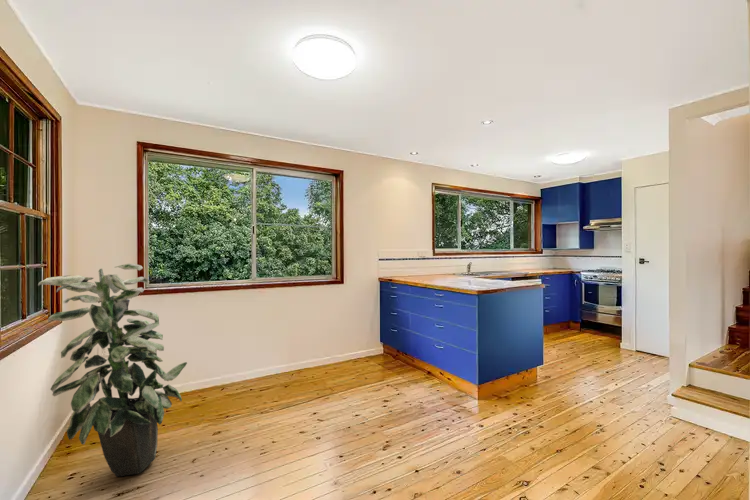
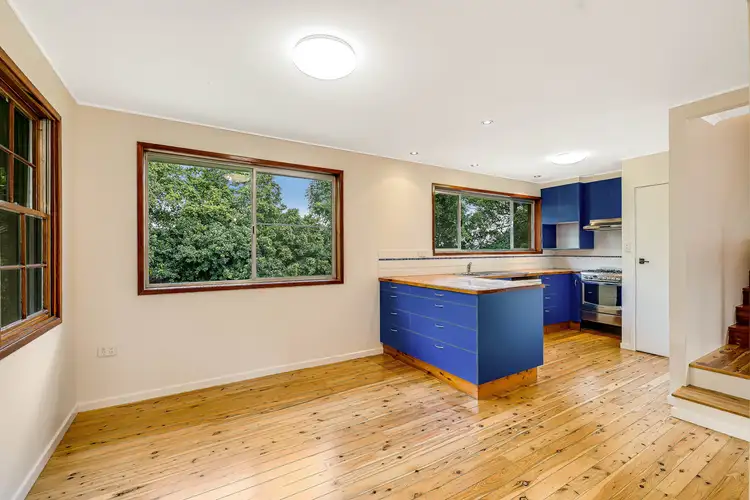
- indoor plant [37,263,188,478]
